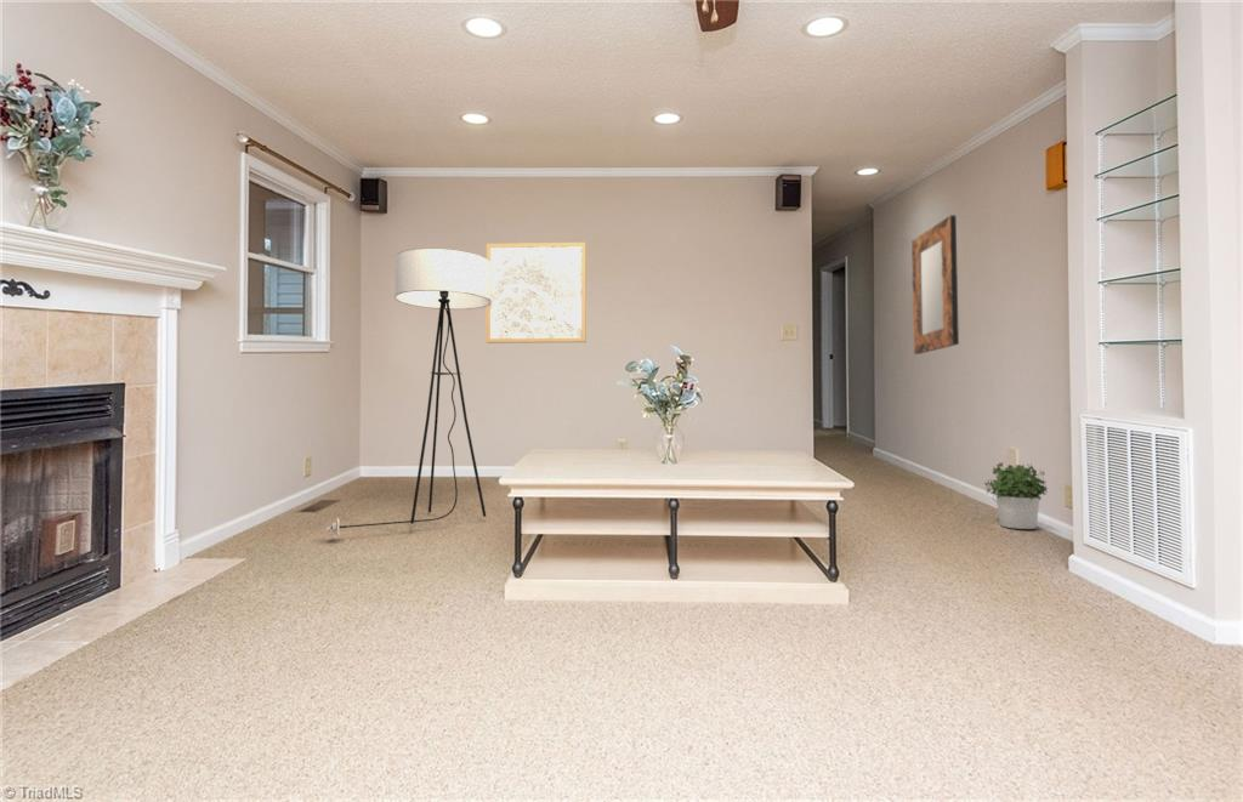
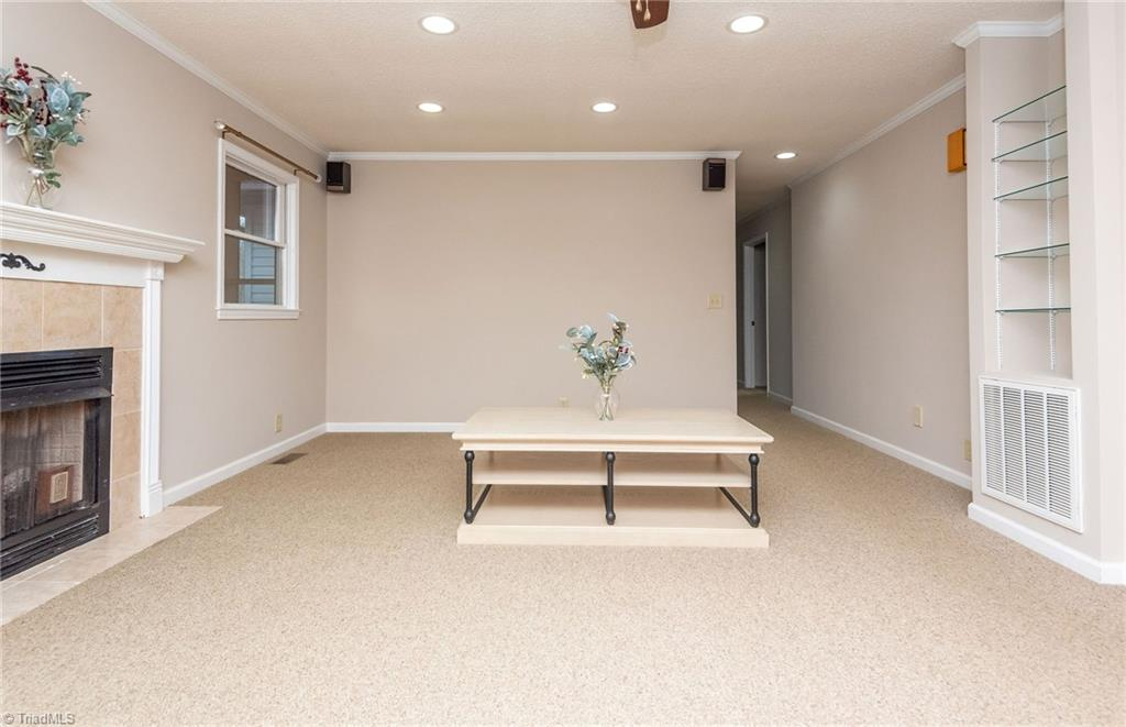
- wall art [486,241,588,345]
- potted plant [983,461,1049,530]
- home mirror [910,214,960,356]
- floor lamp [325,248,492,537]
